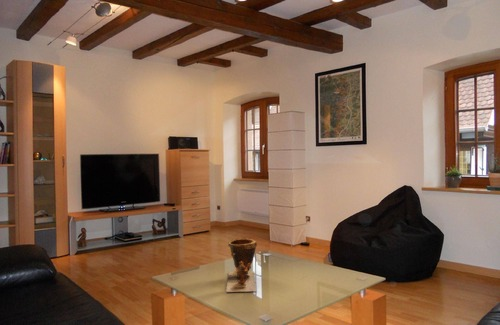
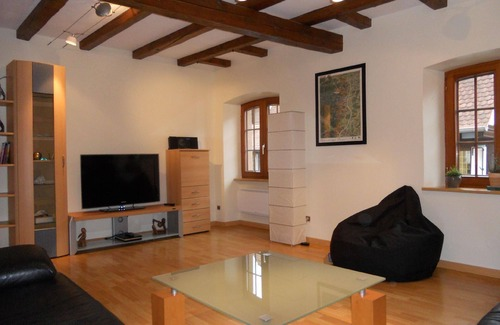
- clay pot [225,237,258,293]
